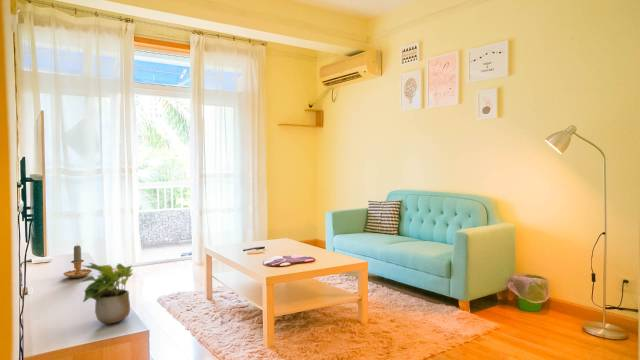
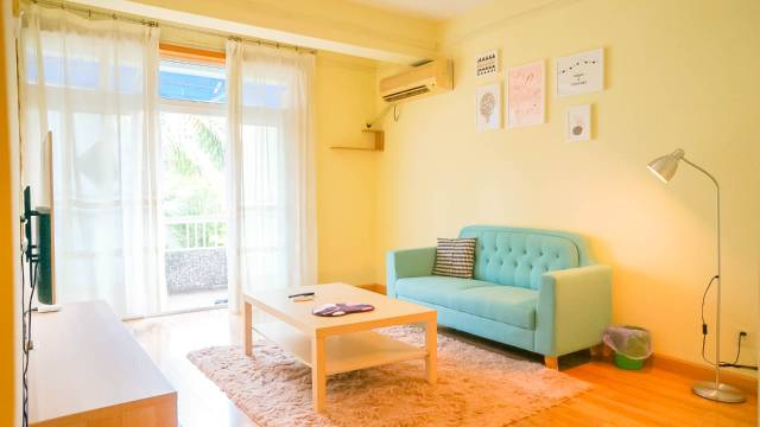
- potted plant [81,262,134,325]
- candle [63,244,93,279]
